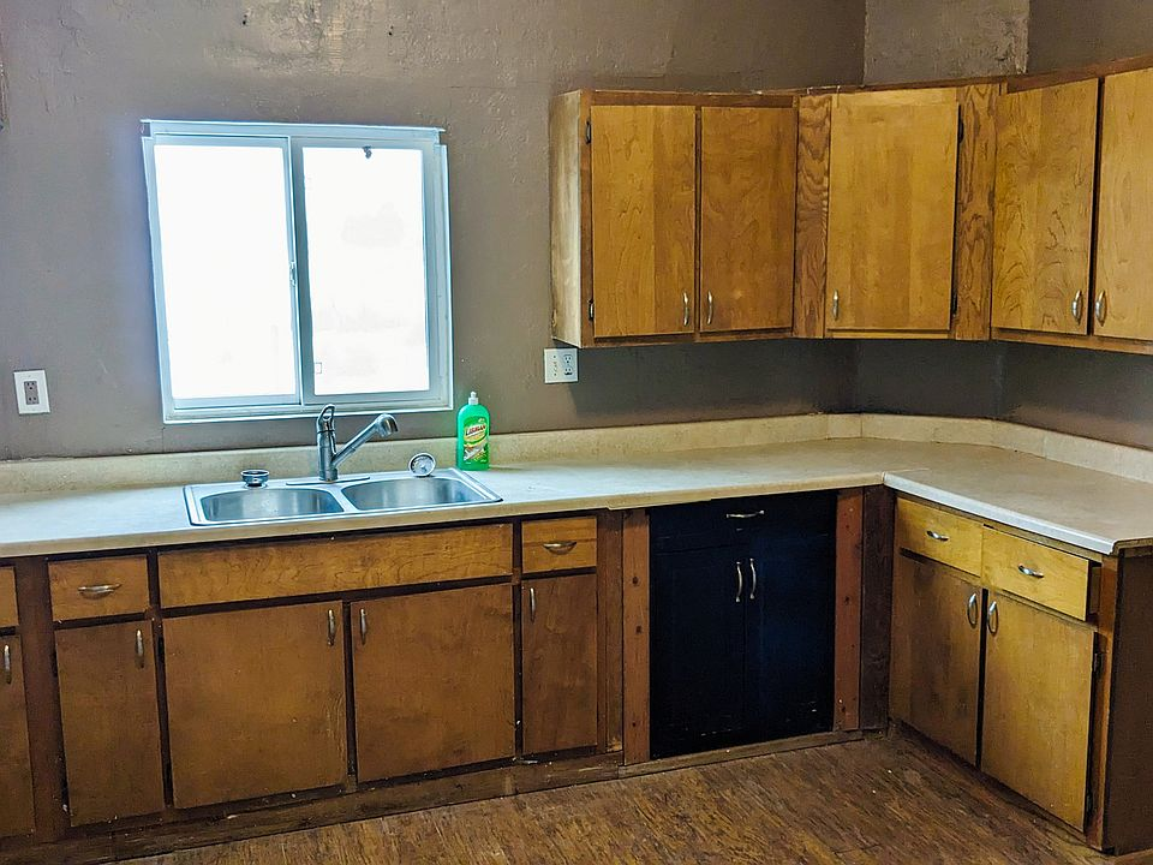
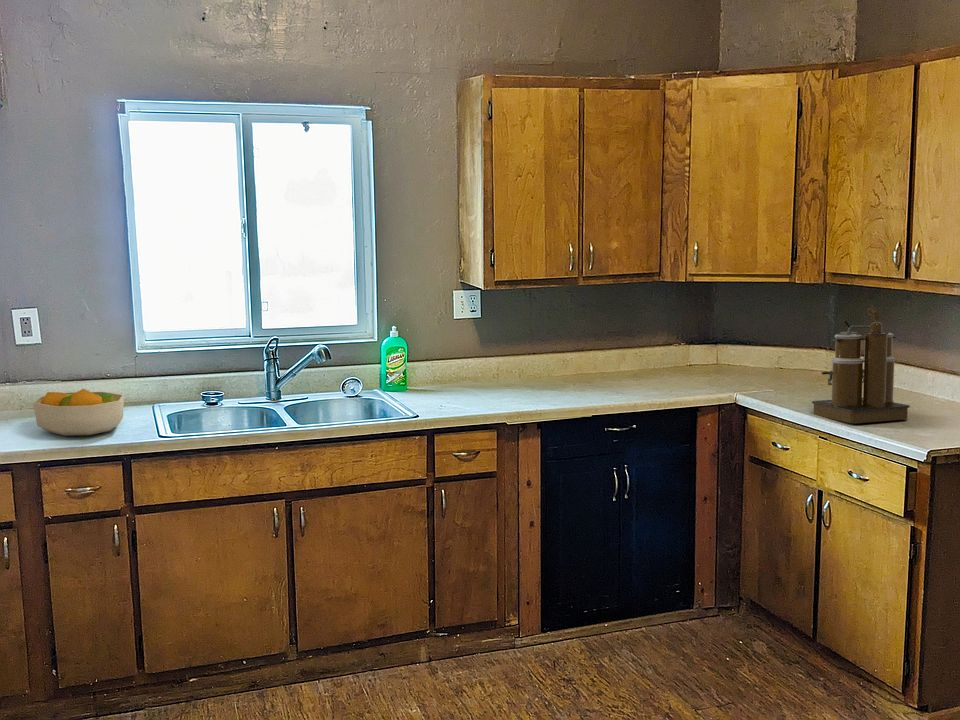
+ coffee maker [811,305,911,424]
+ fruit bowl [32,388,125,437]
